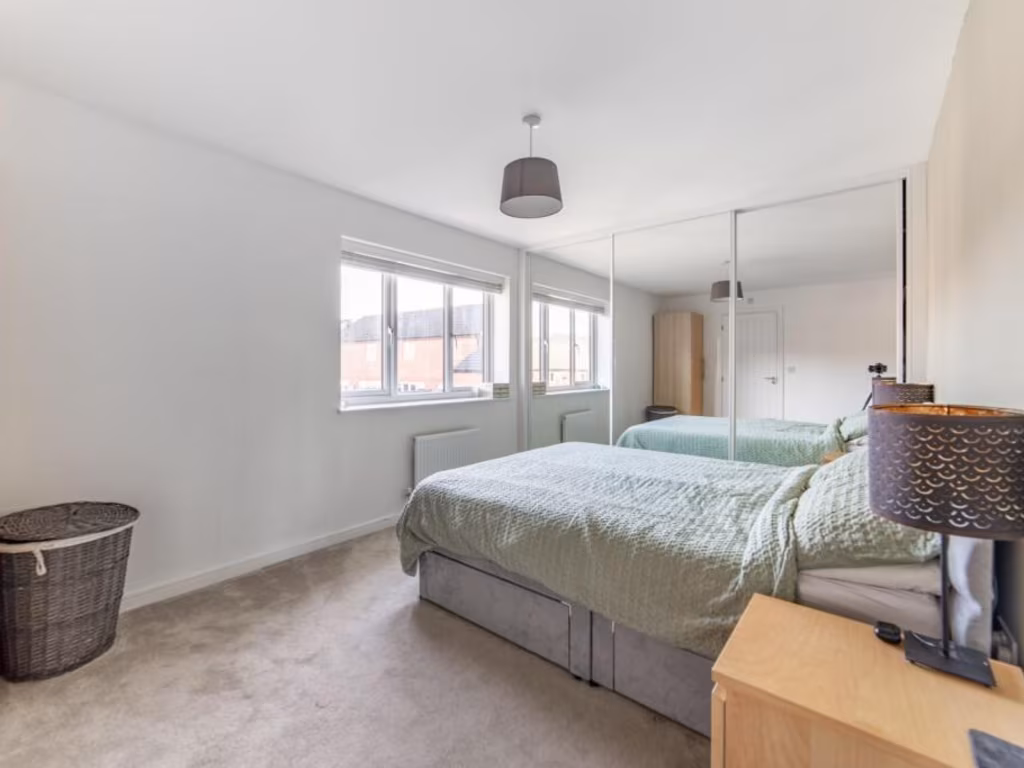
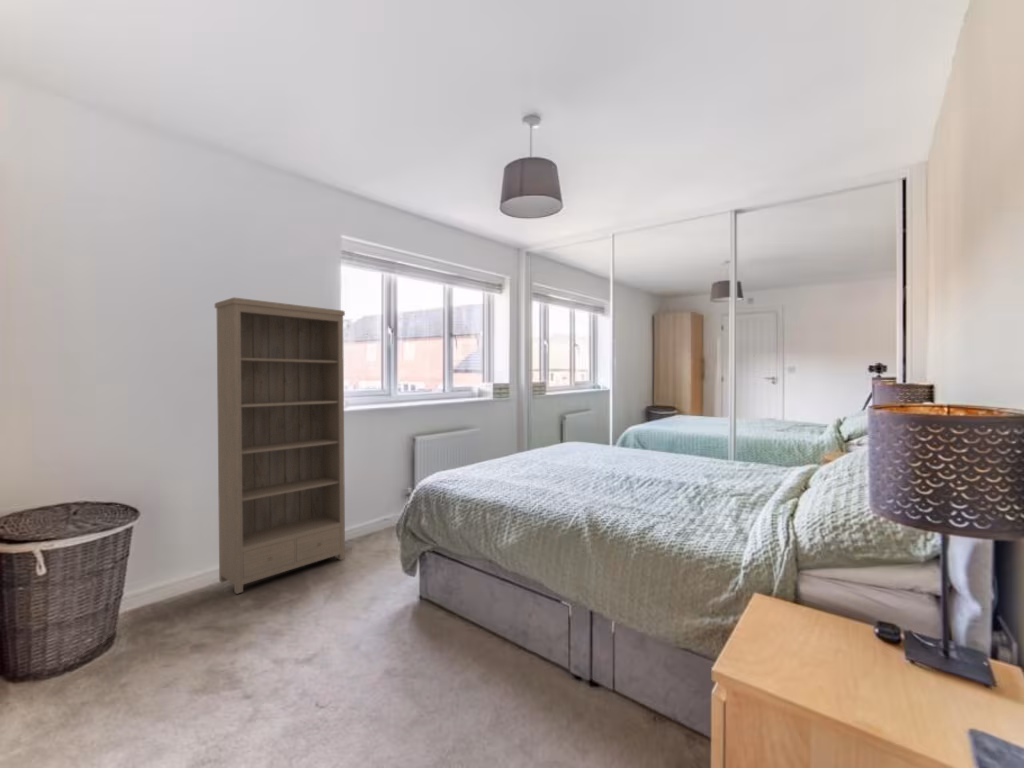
+ bookshelf [214,296,346,595]
